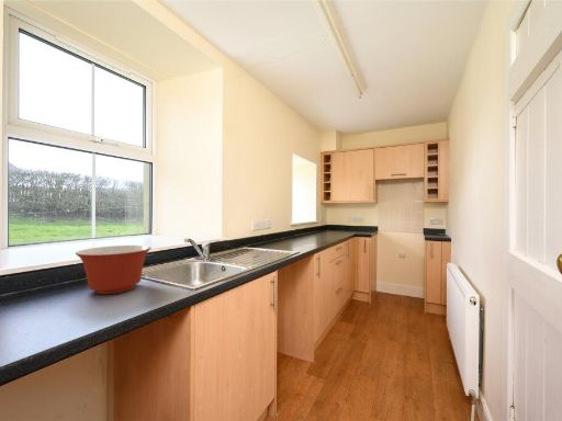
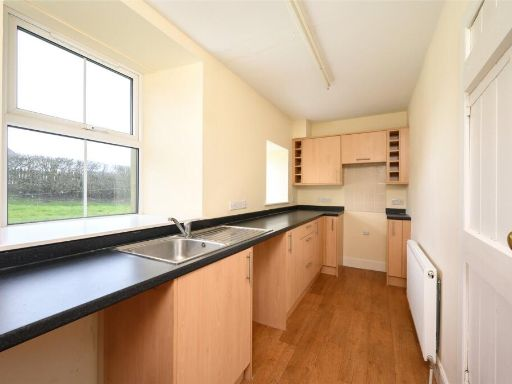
- mixing bowl [75,244,151,295]
